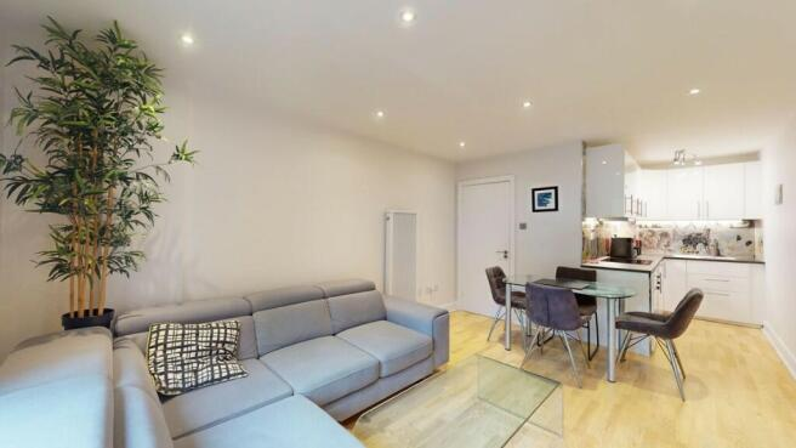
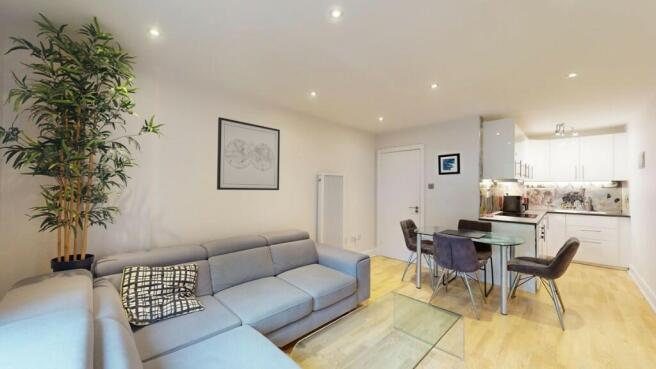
+ wall art [216,116,281,191]
